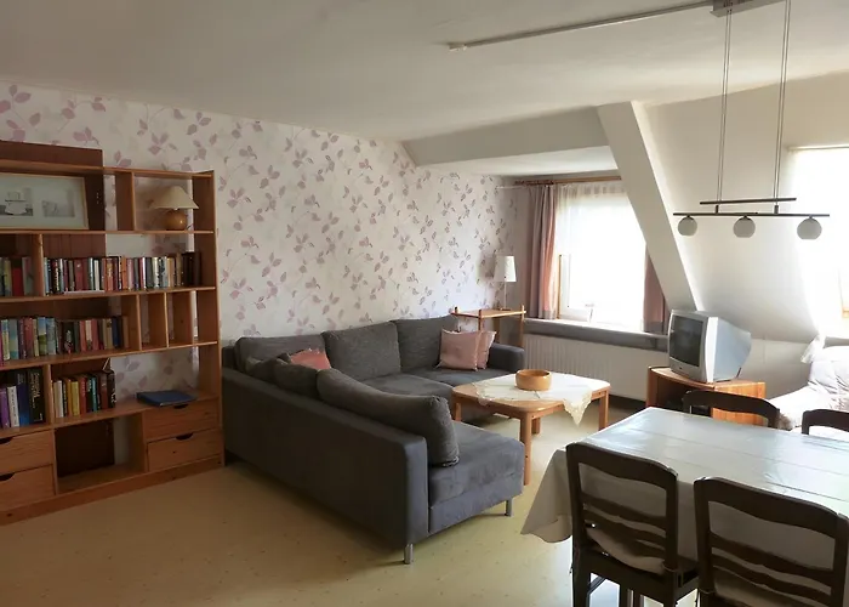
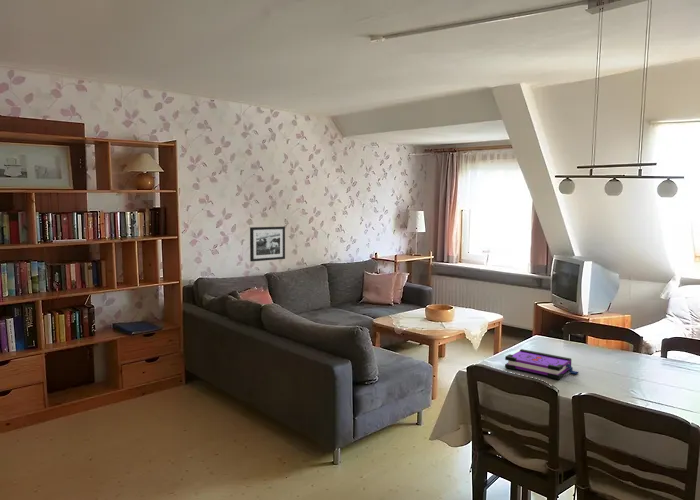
+ picture frame [249,226,286,262]
+ board game [504,348,580,380]
